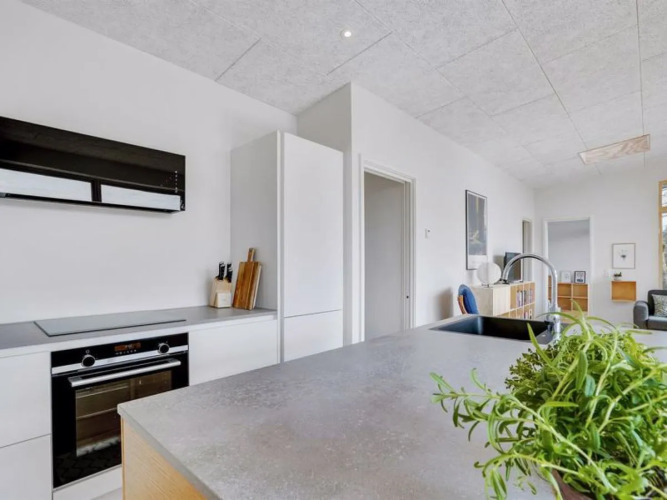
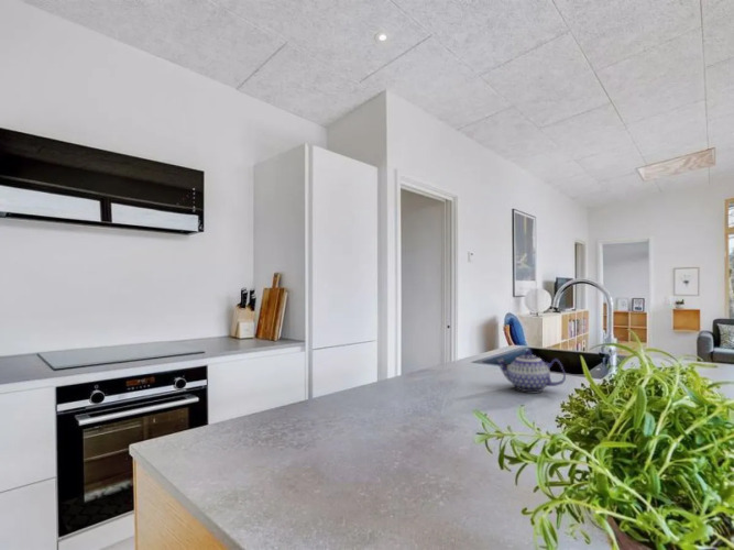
+ teapot [495,349,567,393]
